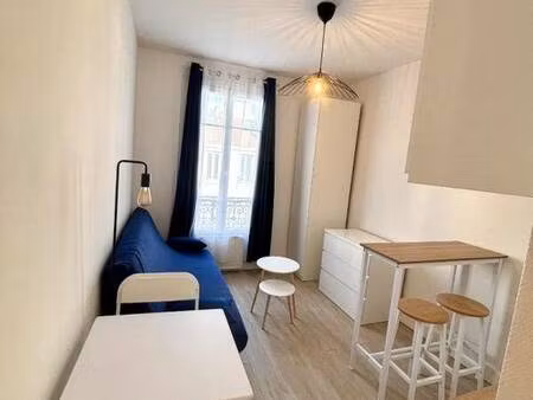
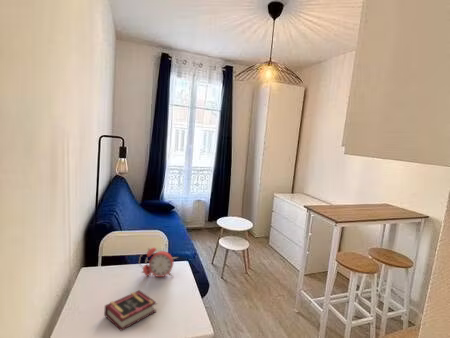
+ book [103,289,158,332]
+ alarm clock [138,246,179,278]
